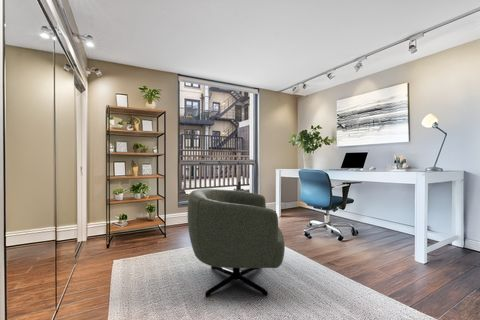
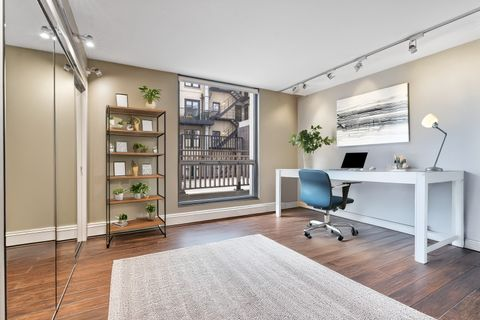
- armchair [187,188,286,298]
